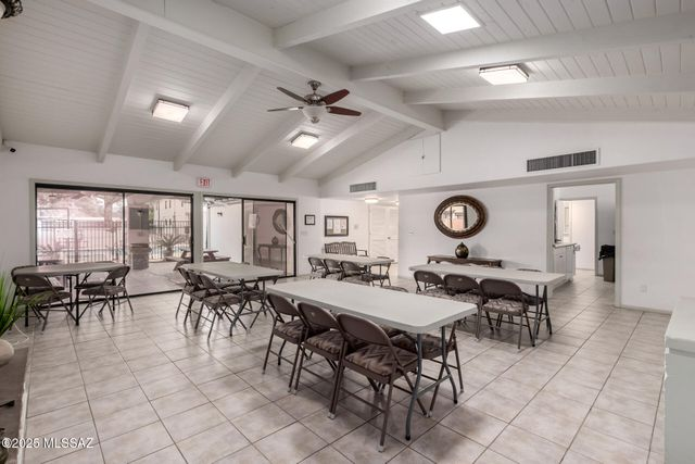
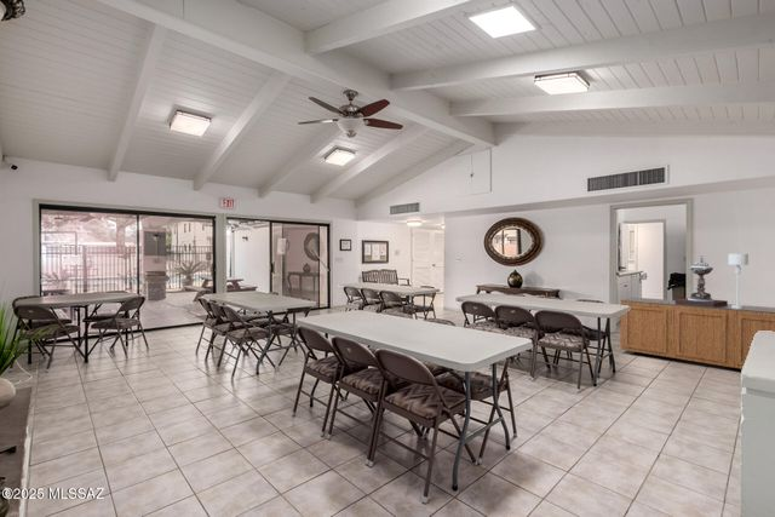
+ decorative urn [674,253,729,306]
+ table lamp [727,253,750,309]
+ sideboard [620,297,775,370]
